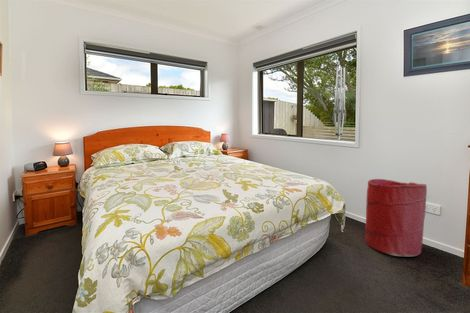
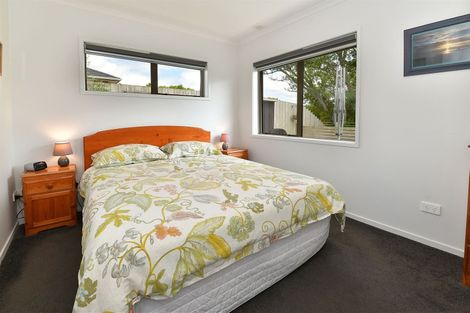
- laundry hamper [364,178,428,257]
